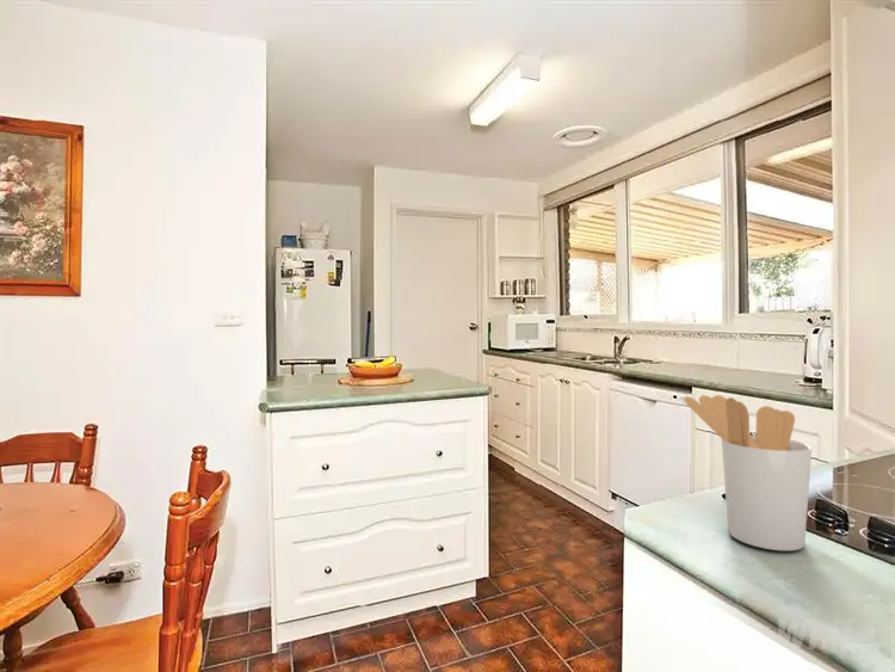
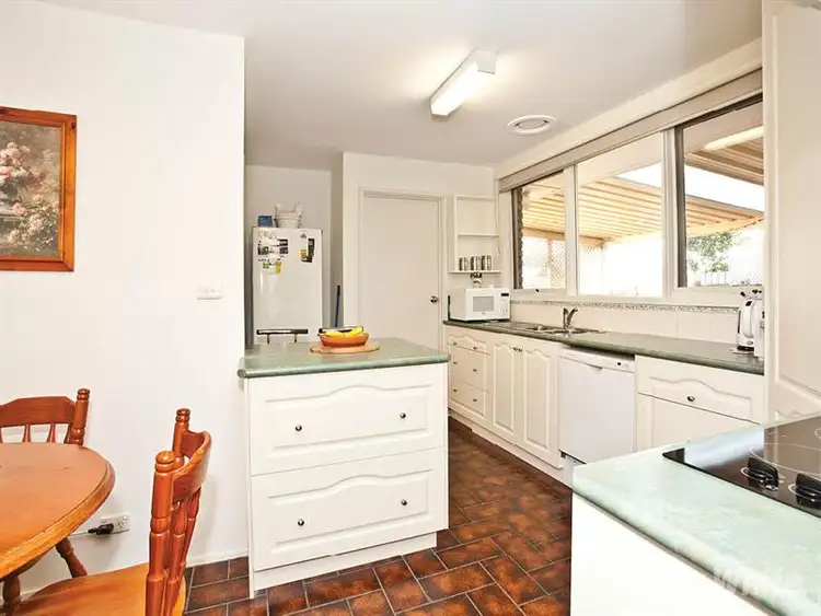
- utensil holder [683,394,813,553]
